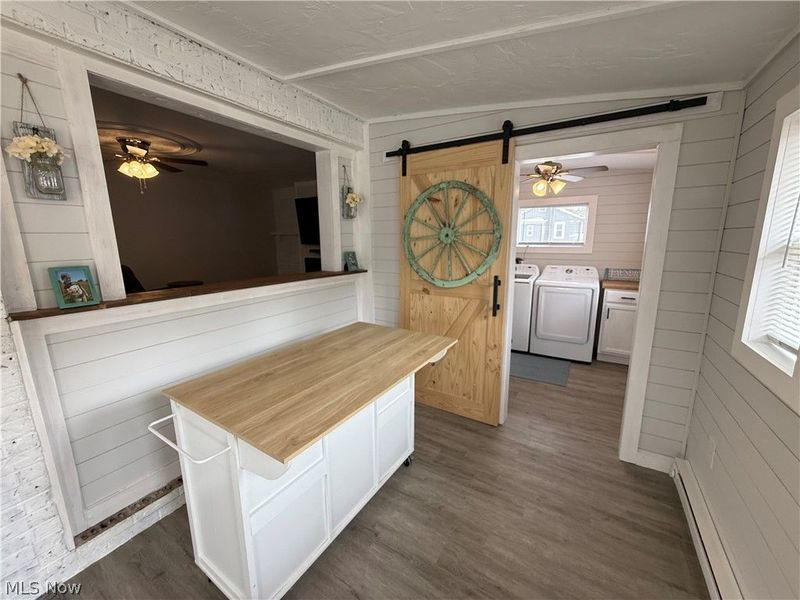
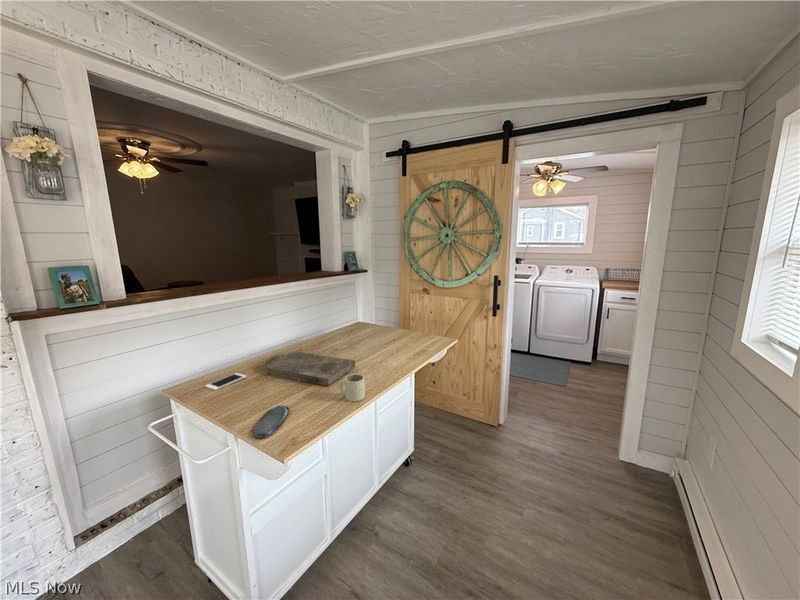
+ mug [338,373,366,402]
+ oval tray [252,405,291,439]
+ cell phone [204,372,247,391]
+ cutting board [264,351,356,387]
